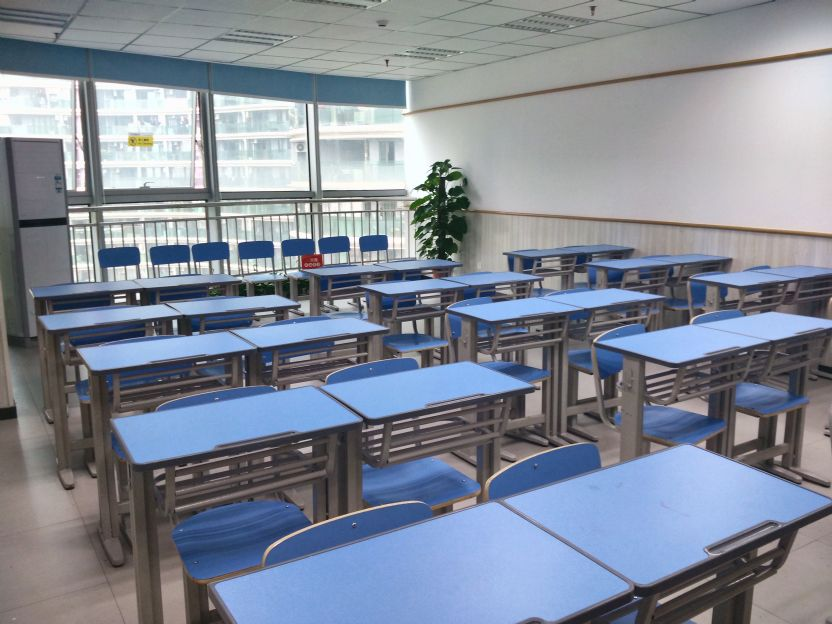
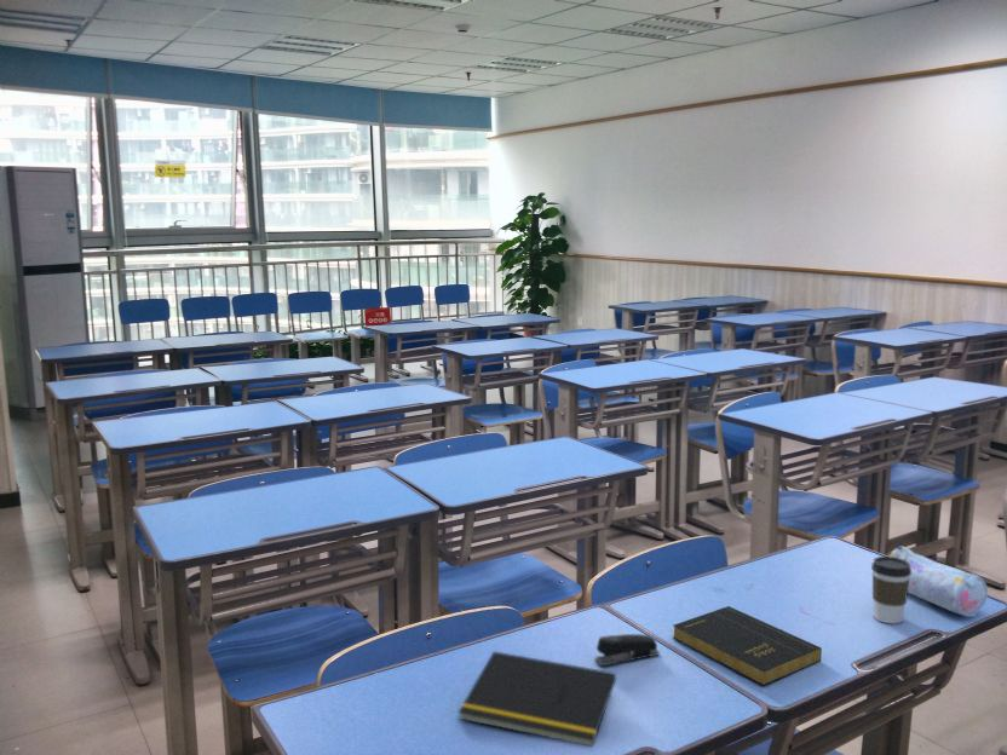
+ pencil case [888,544,989,618]
+ coffee cup [870,555,911,624]
+ book [672,605,823,686]
+ stapler [594,633,661,667]
+ notepad [458,650,617,748]
